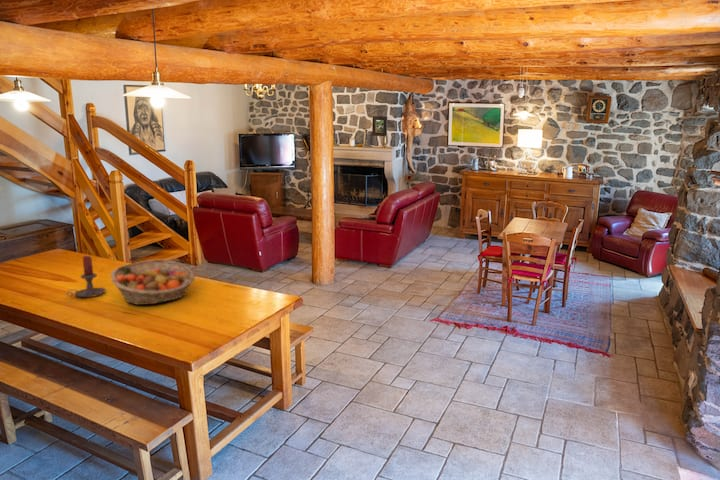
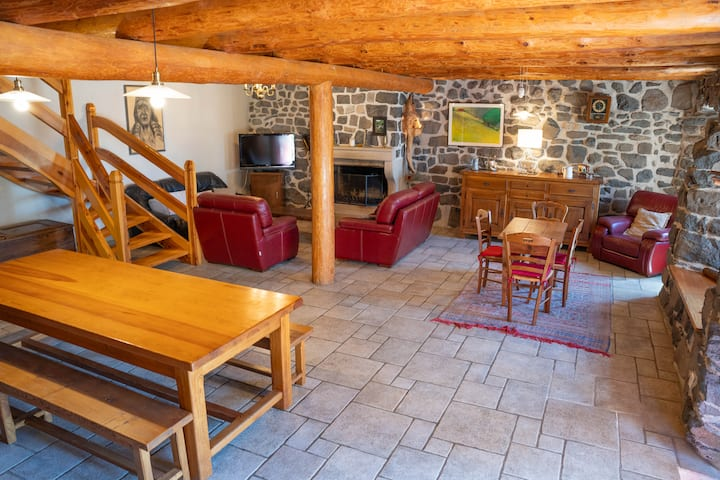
- fruit basket [110,258,196,306]
- candle holder [66,255,107,298]
